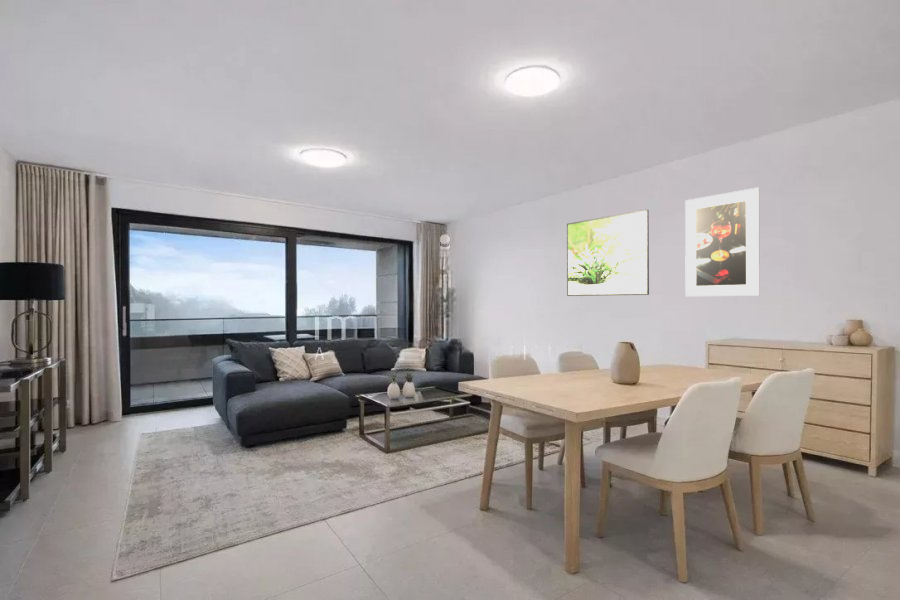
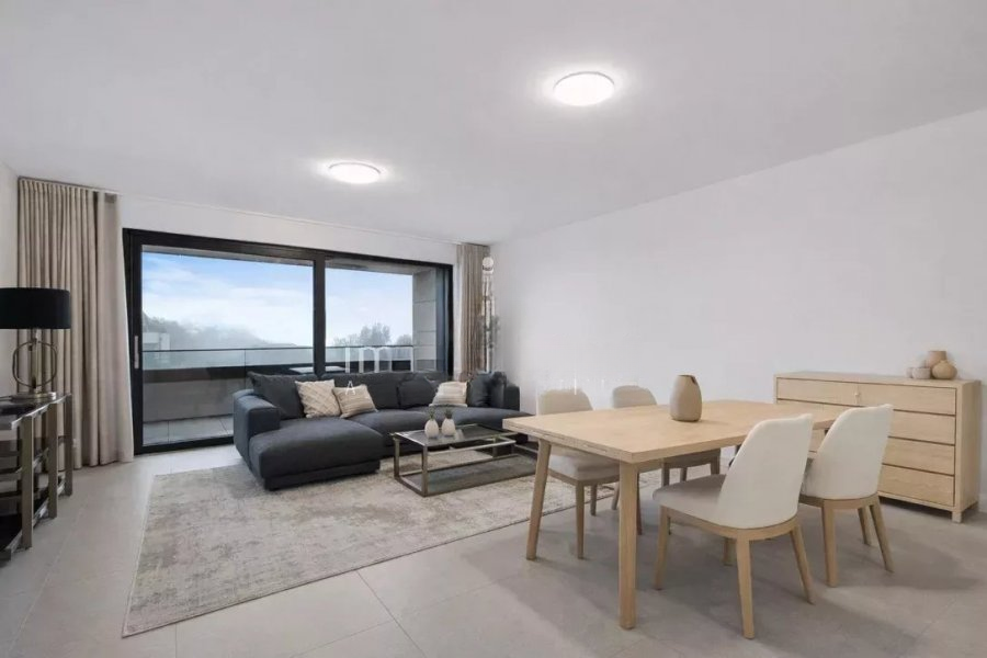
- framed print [684,187,761,297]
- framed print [566,209,650,297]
